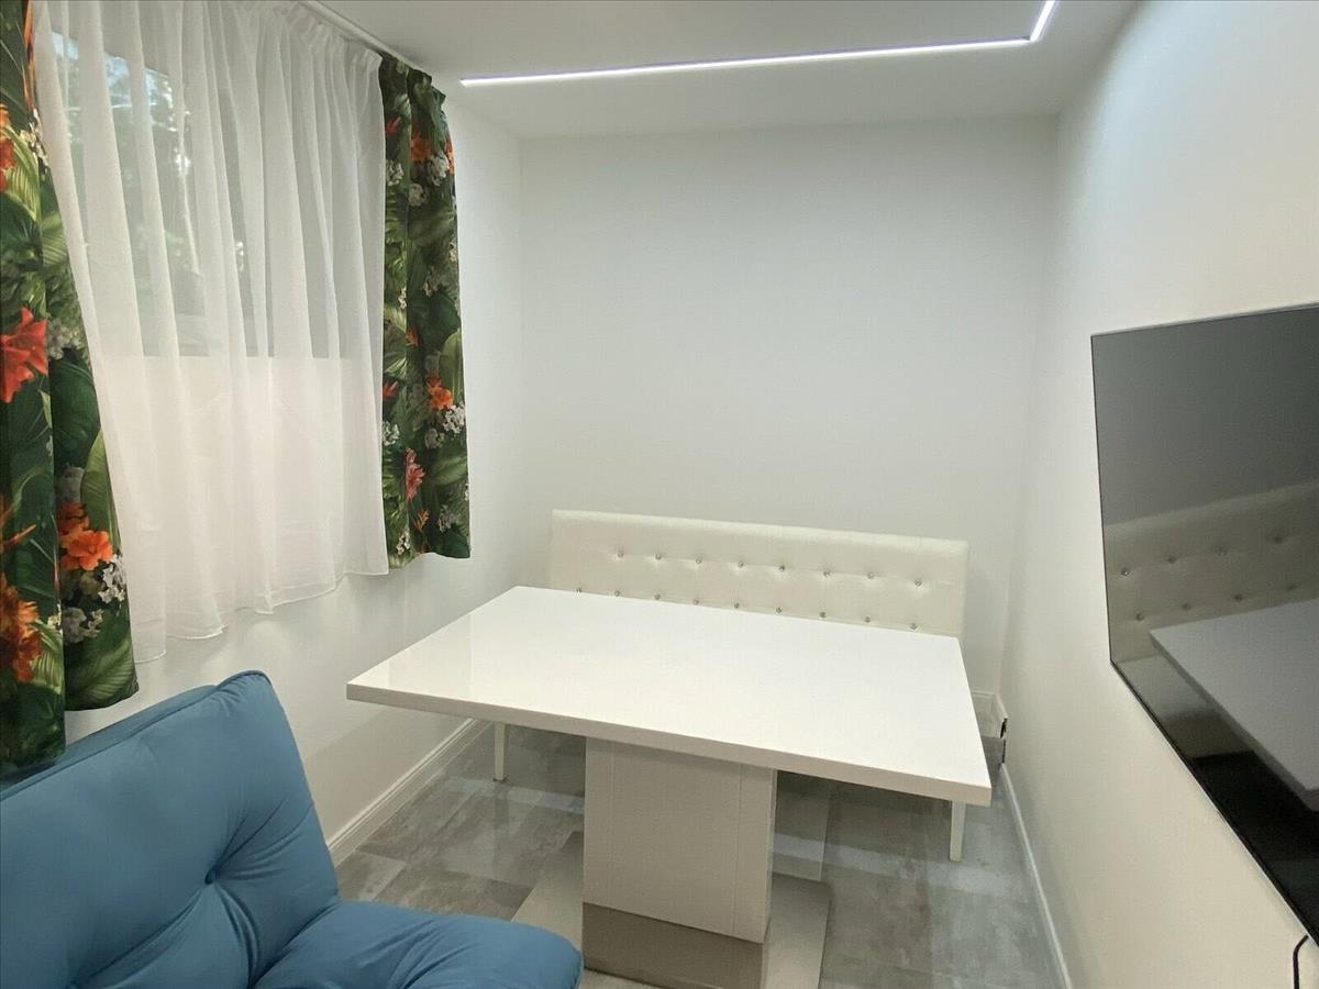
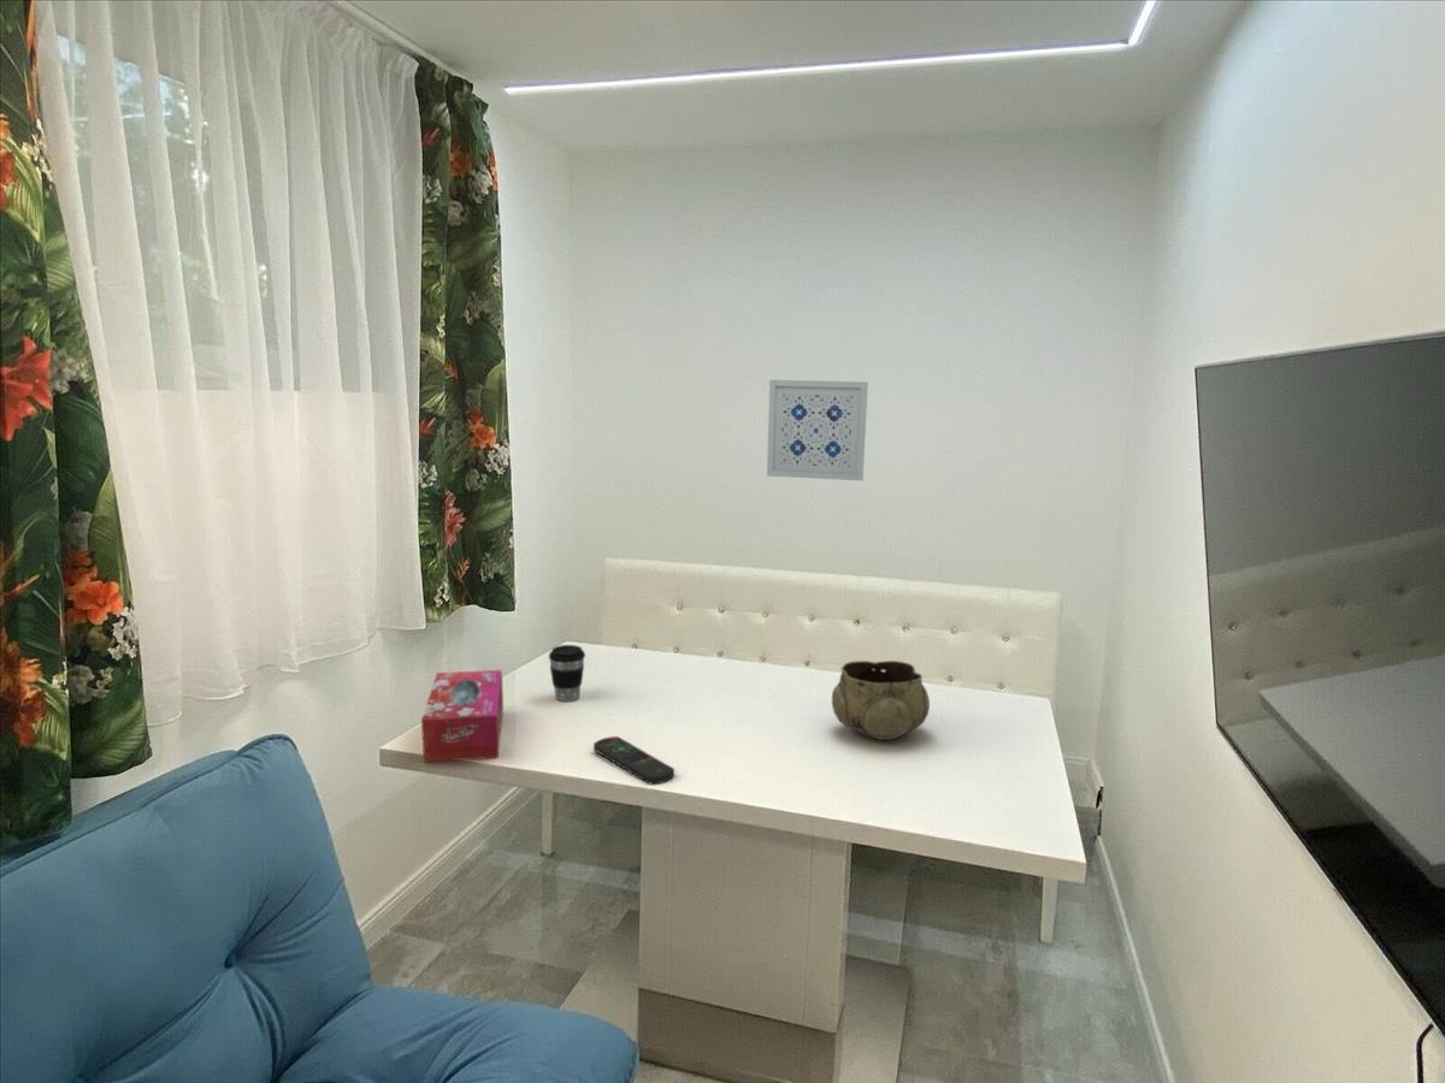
+ wall art [766,379,869,481]
+ coffee cup [548,644,586,703]
+ remote control [592,735,676,785]
+ tissue box [420,669,505,763]
+ decorative bowl [831,659,931,741]
